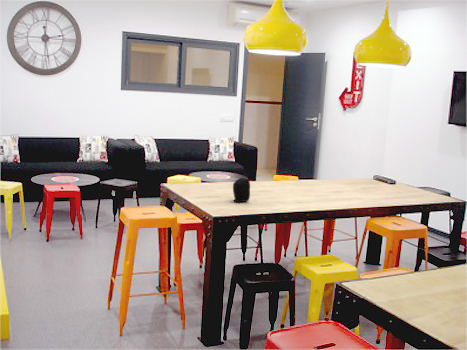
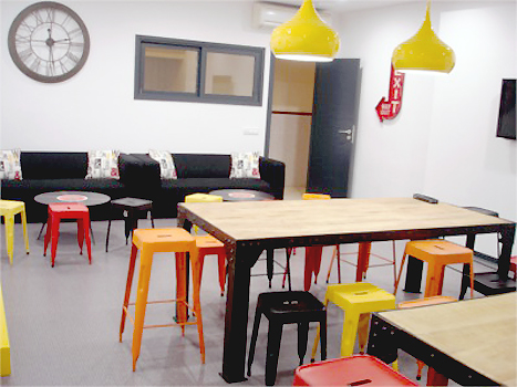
- speaker [232,177,251,203]
